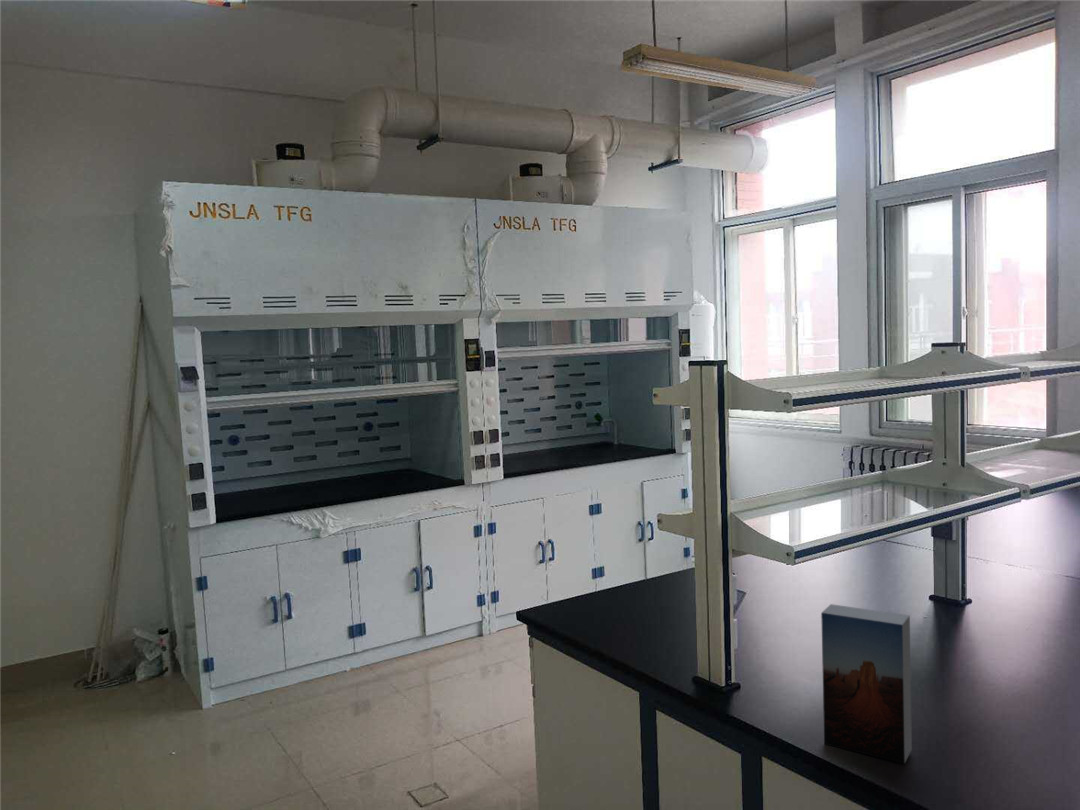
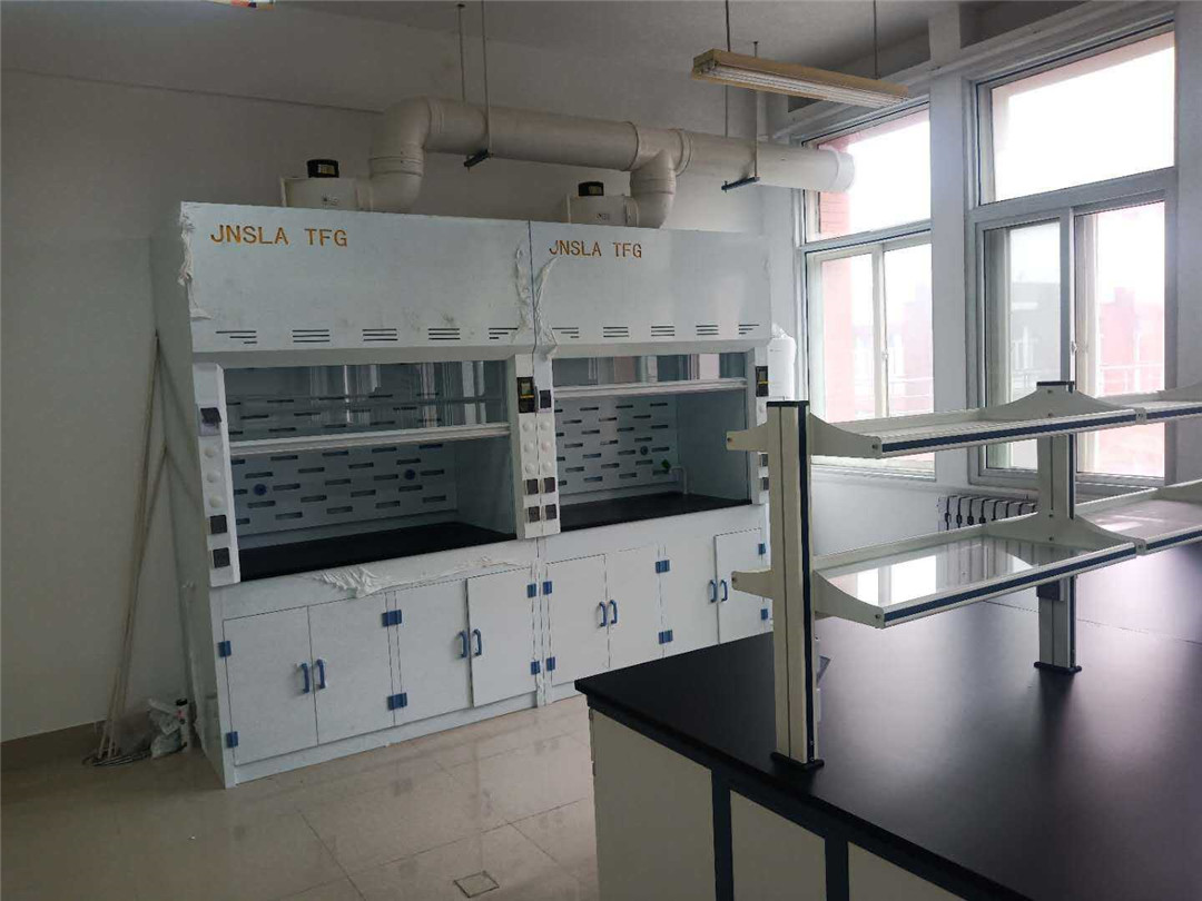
- book [820,603,913,765]
